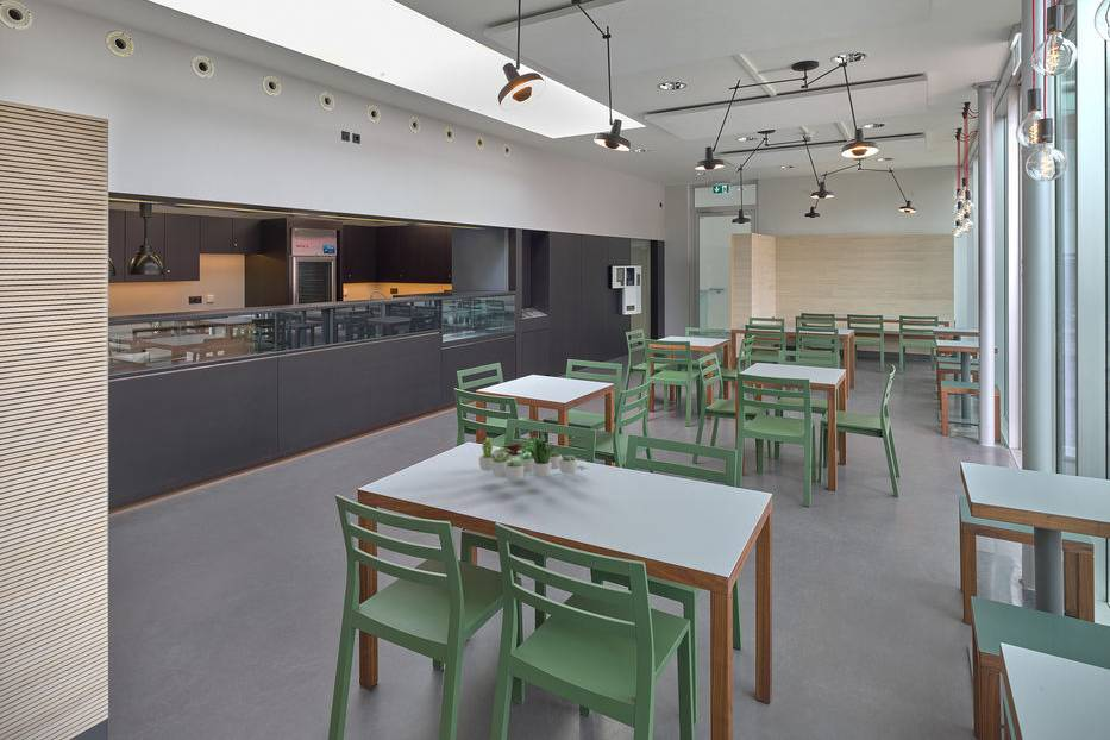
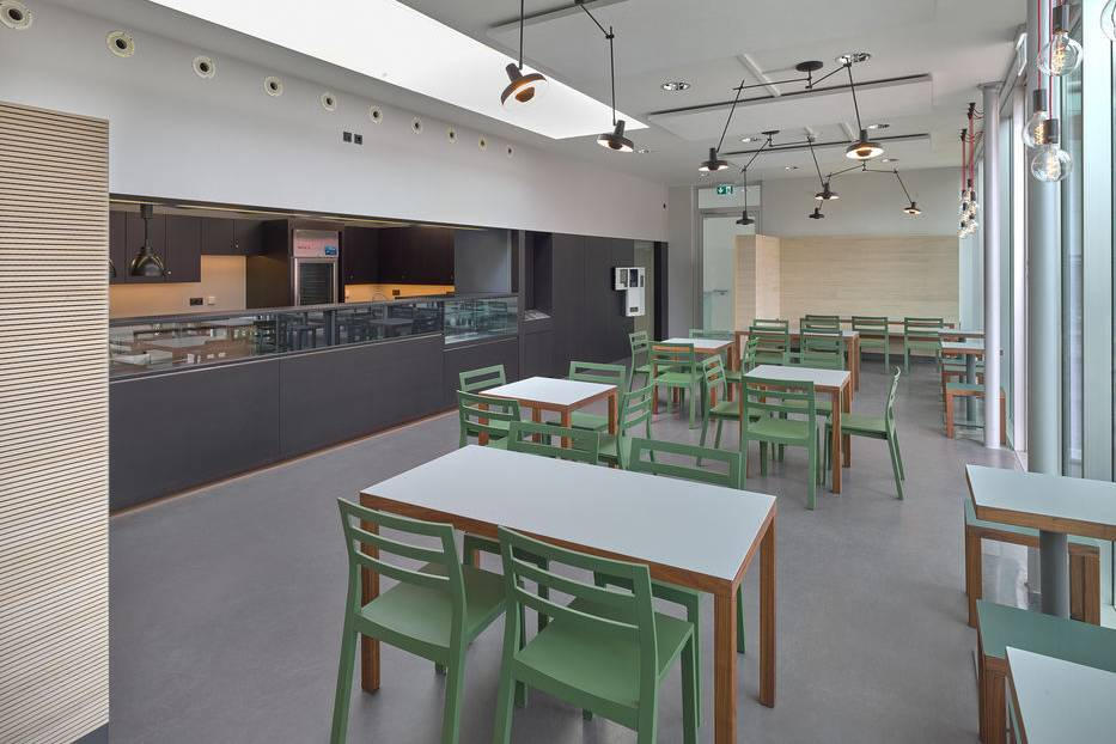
- succulent plant [478,432,589,482]
